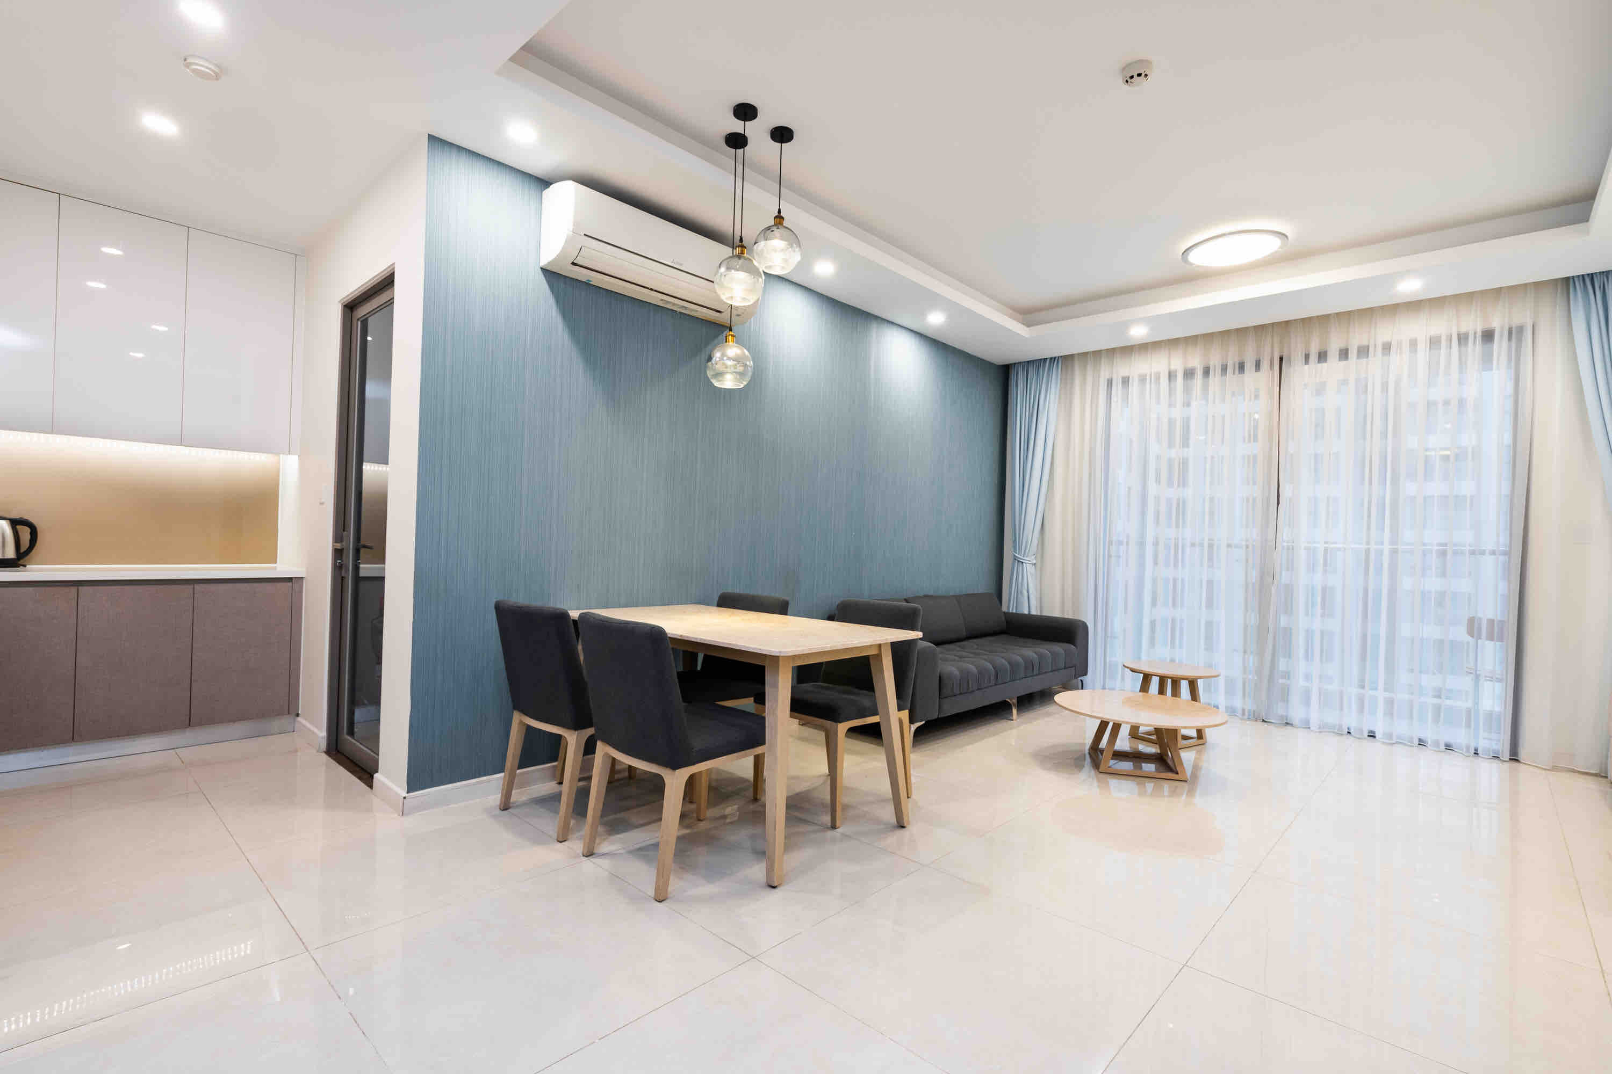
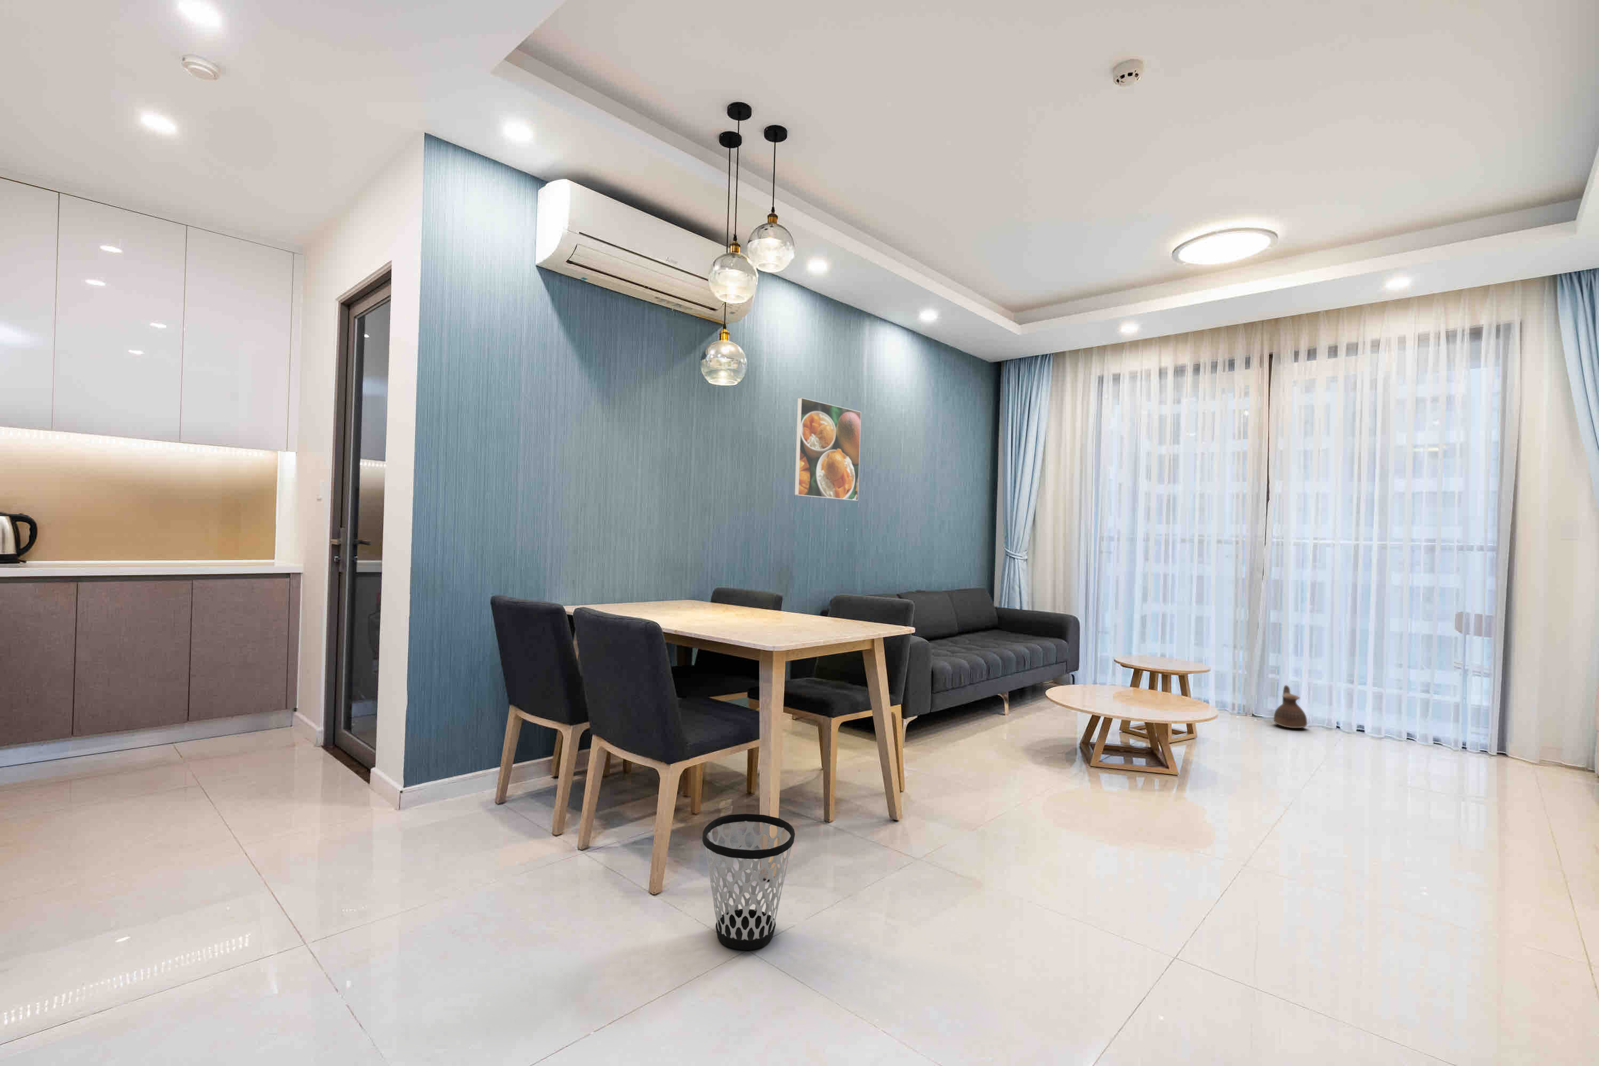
+ wastebasket [702,814,796,951]
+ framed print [795,397,861,501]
+ ceramic jug [1273,684,1308,728]
